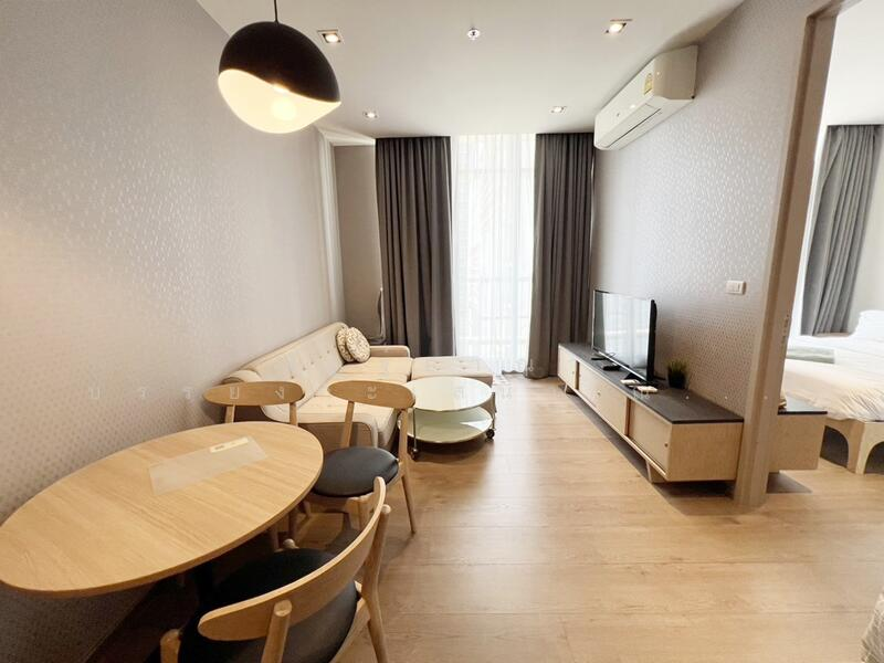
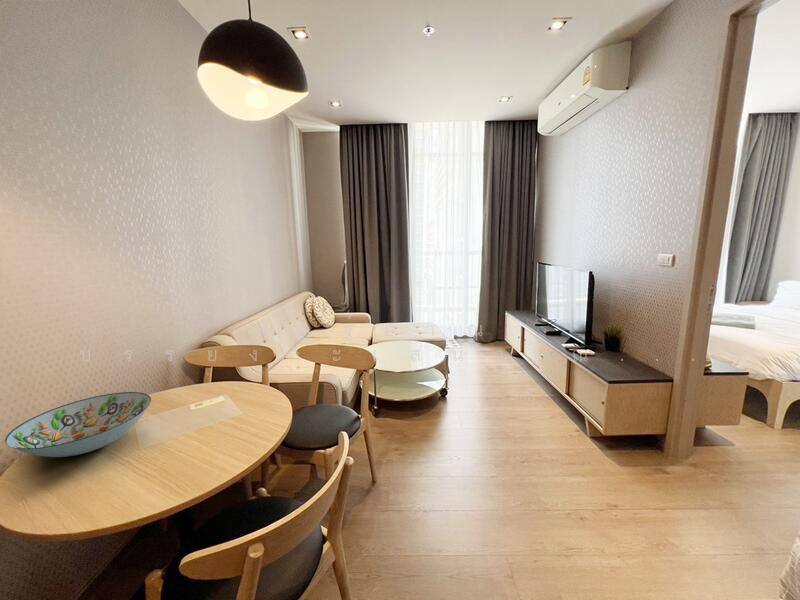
+ decorative bowl [4,391,152,458]
